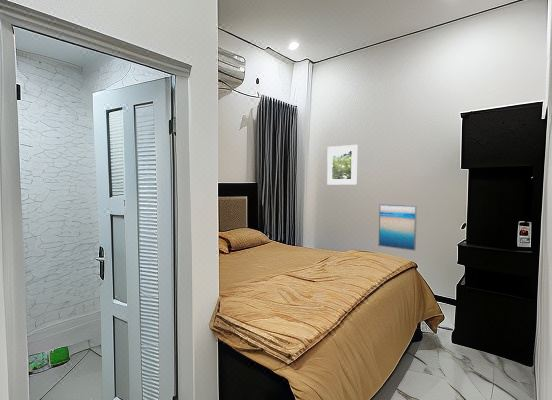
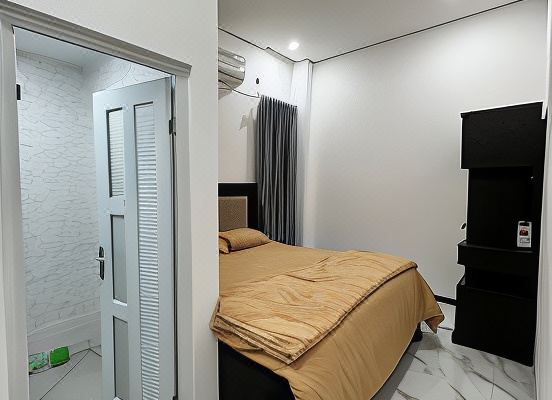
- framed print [326,144,358,186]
- wall art [377,203,418,252]
